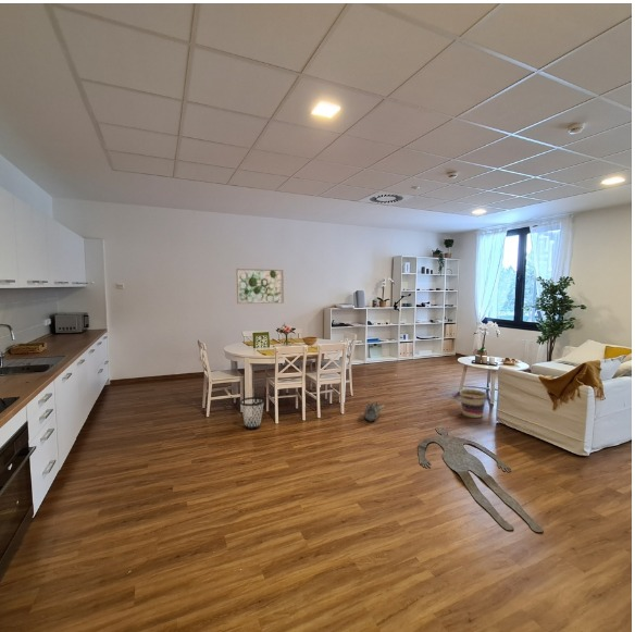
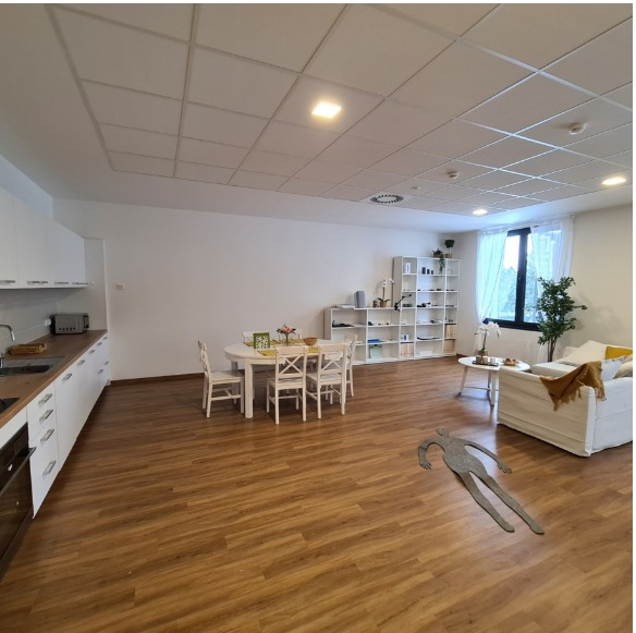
- basket [459,388,487,419]
- wastebasket [239,396,265,431]
- plush toy [363,400,386,422]
- wall art [236,268,285,305]
